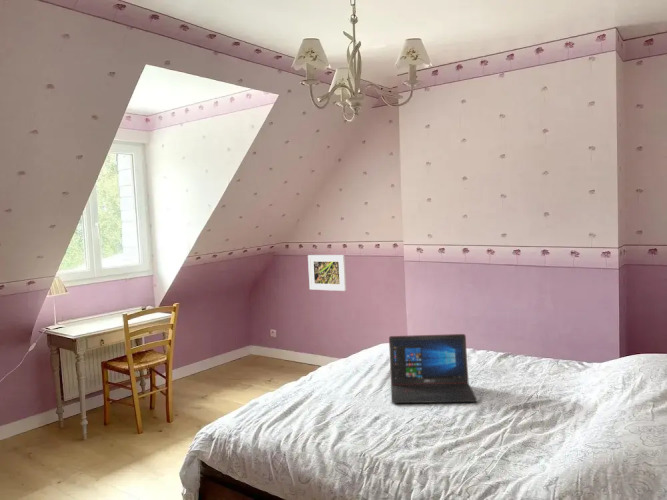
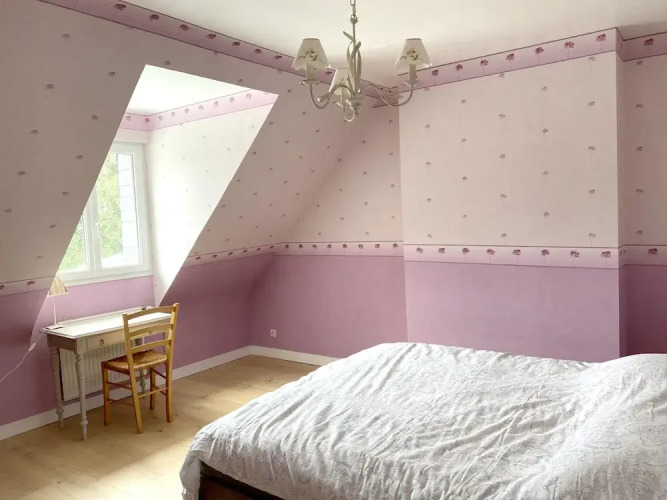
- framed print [307,254,347,292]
- laptop [388,333,478,404]
